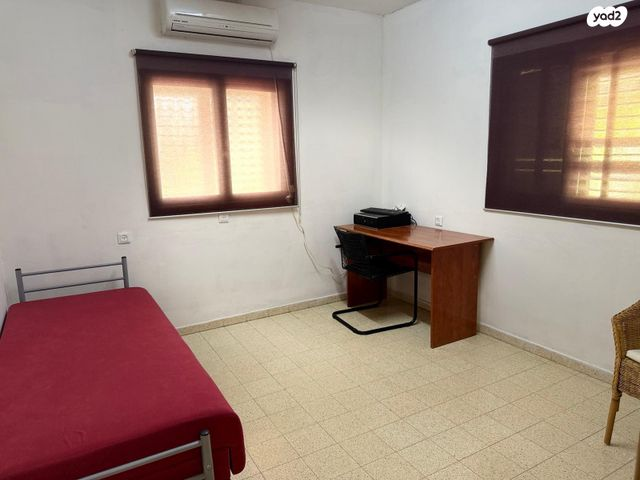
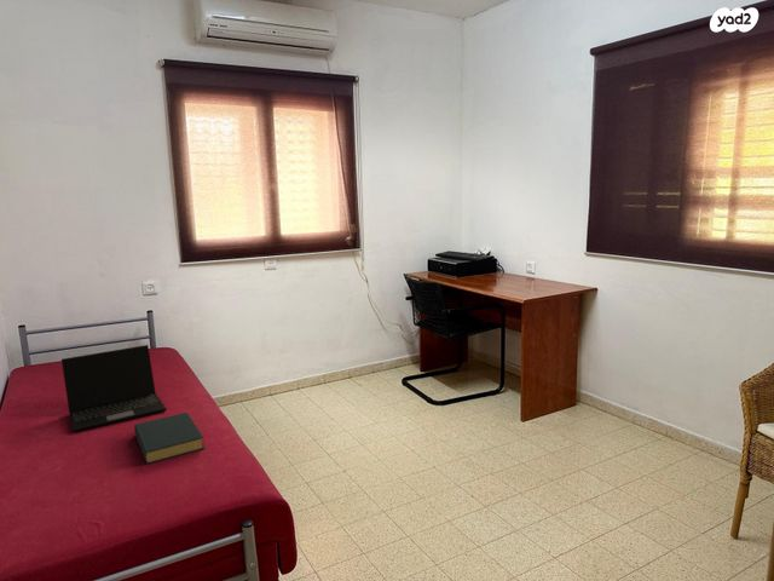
+ laptop [60,344,167,433]
+ hardback book [133,412,206,465]
